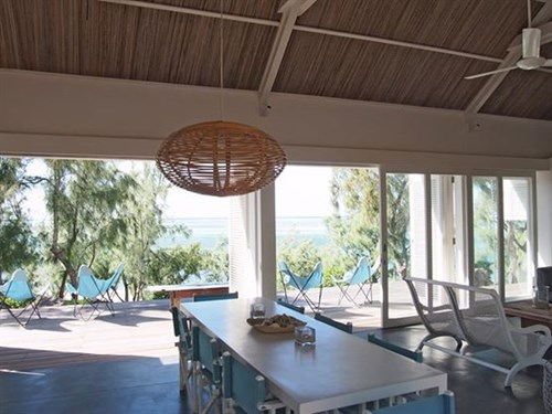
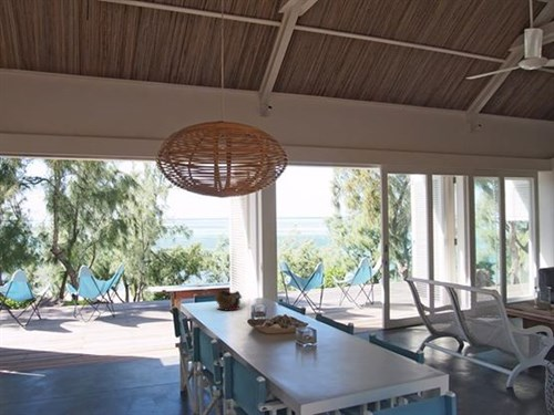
+ decorative bowl [214,289,244,312]
